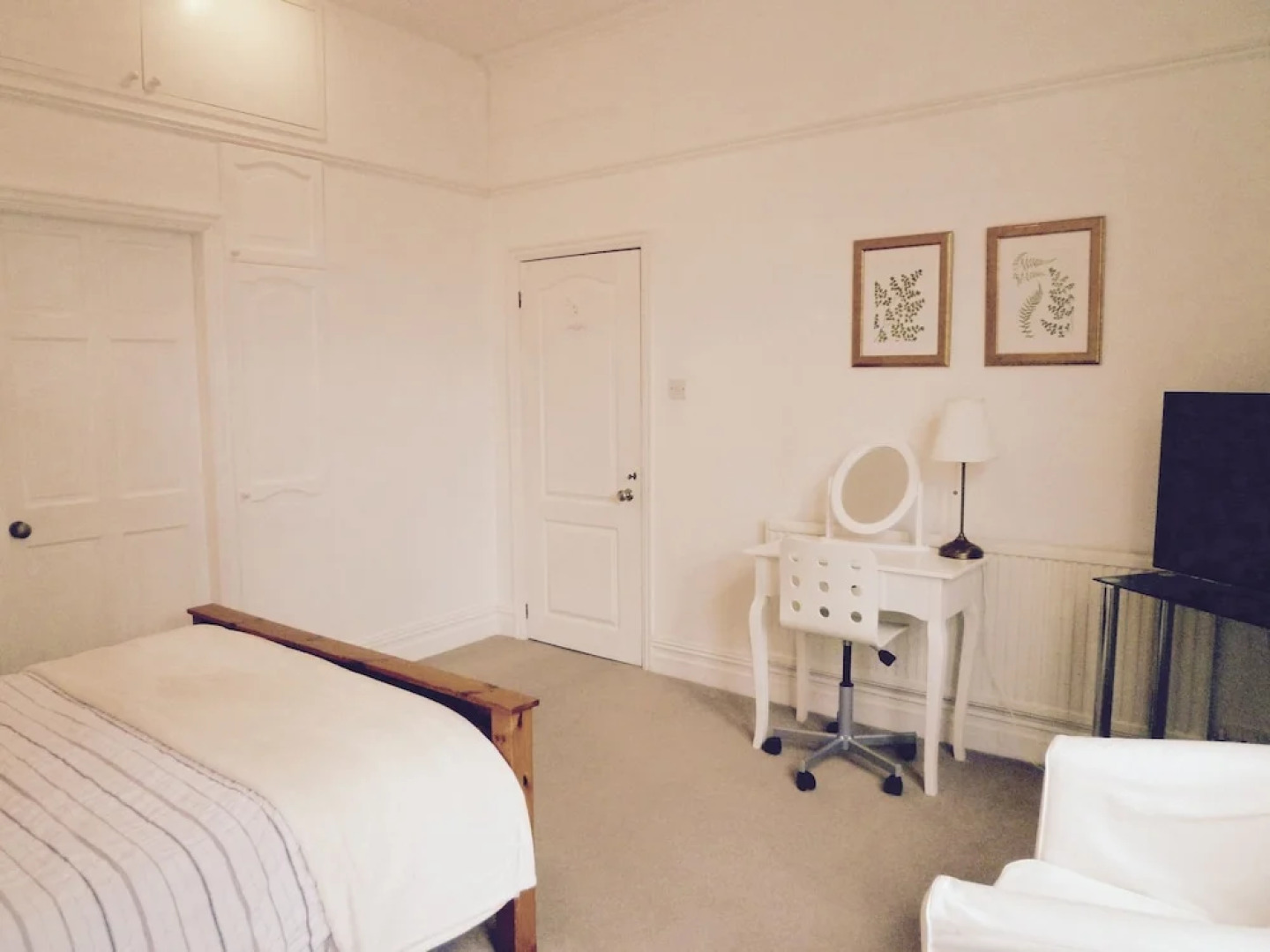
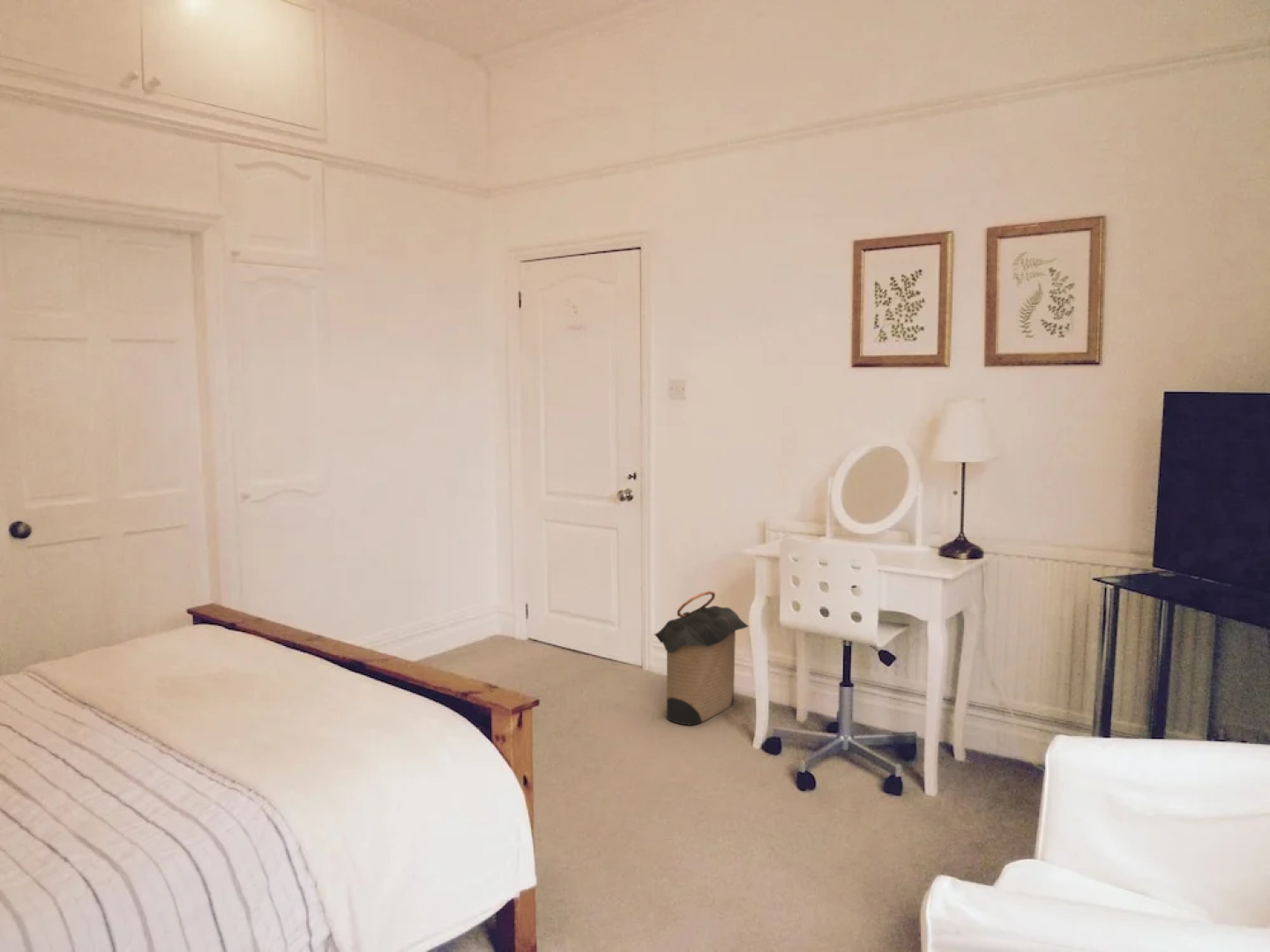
+ laundry hamper [654,590,750,726]
